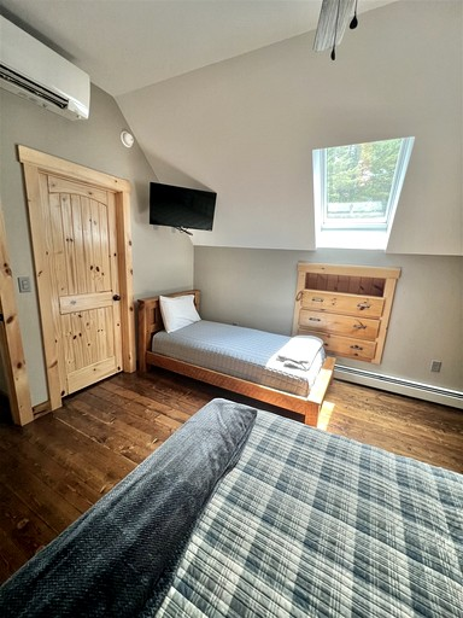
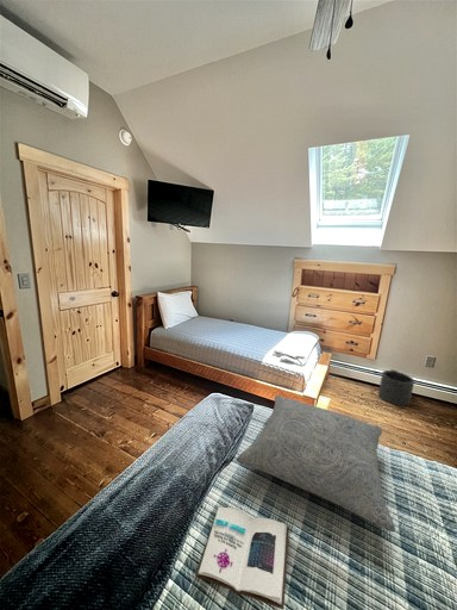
+ book [194,506,290,610]
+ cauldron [377,368,415,407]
+ pillow [234,394,396,534]
